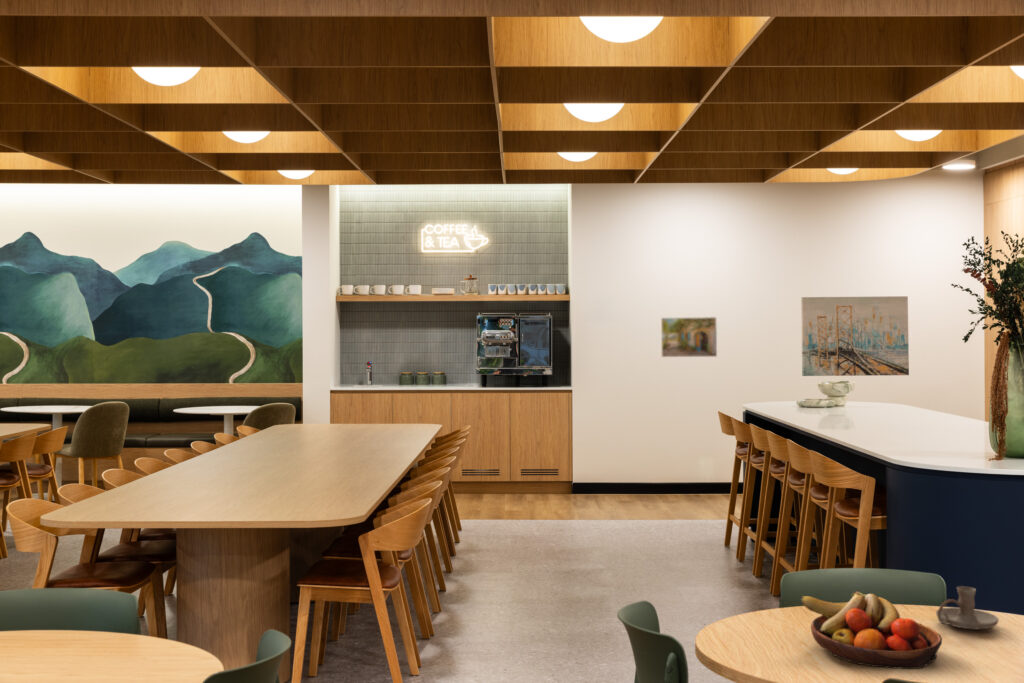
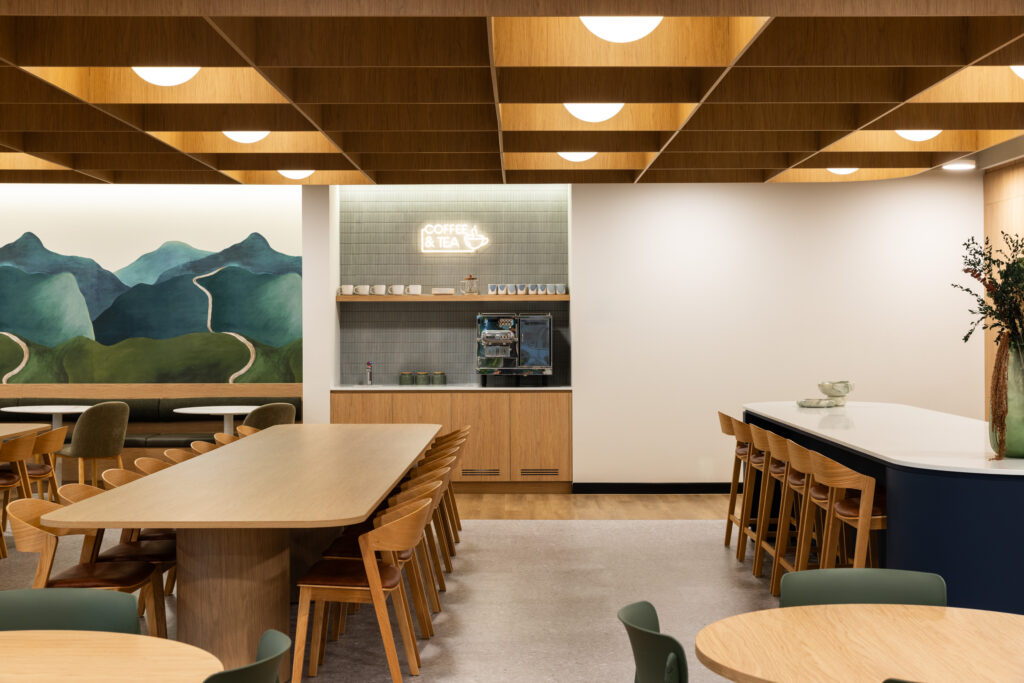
- wall art [800,295,910,377]
- fruit bowl [800,590,943,670]
- candle holder [935,585,1000,630]
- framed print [660,316,718,358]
